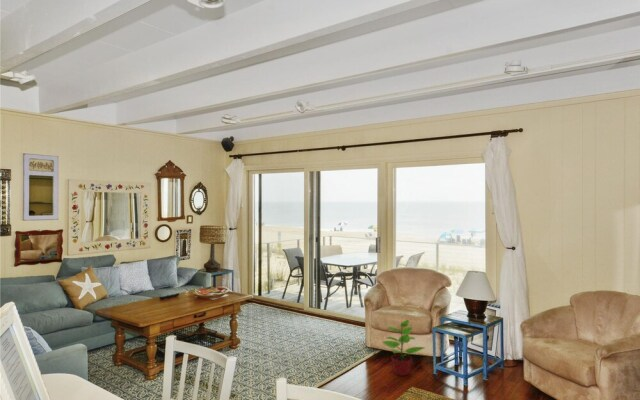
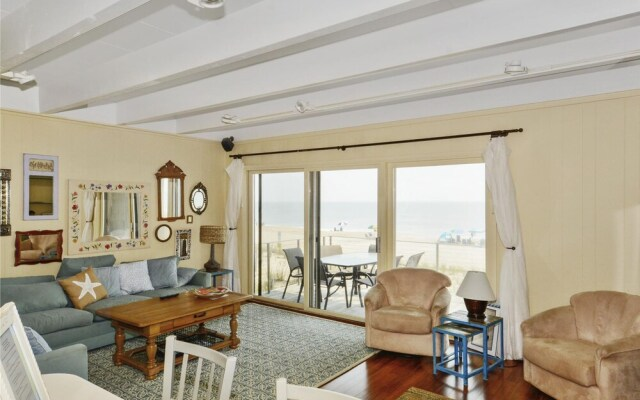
- potted plant [382,319,425,377]
